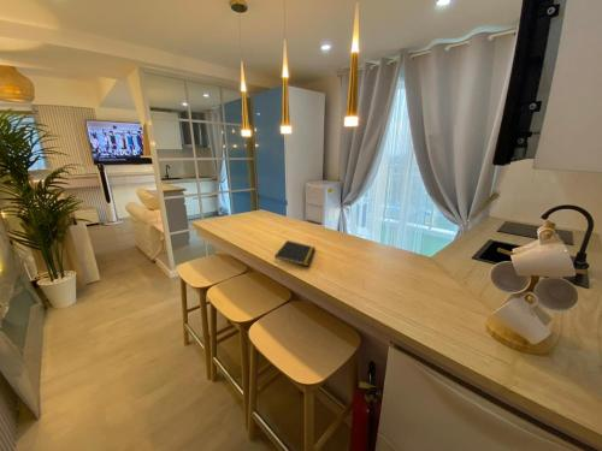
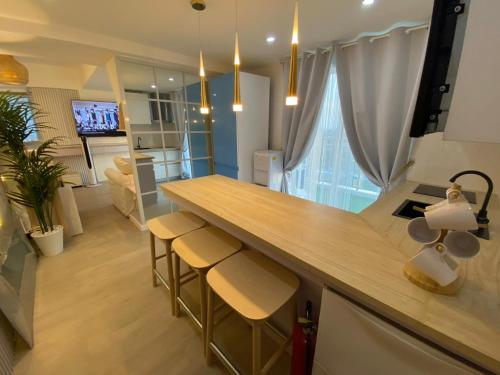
- notepad [273,239,317,267]
